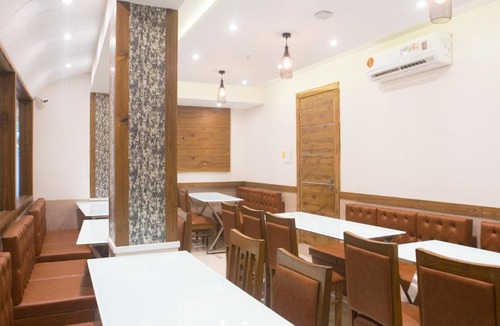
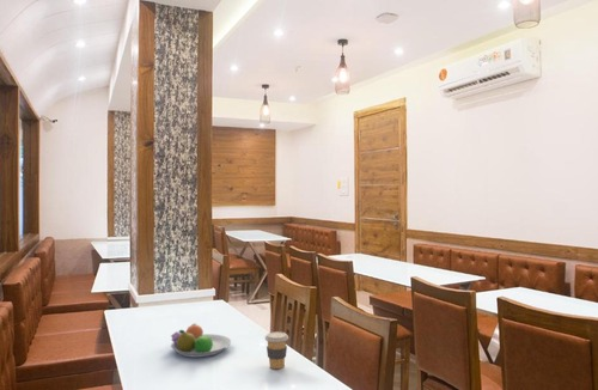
+ coffee cup [264,330,289,370]
+ fruit bowl [170,323,232,359]
